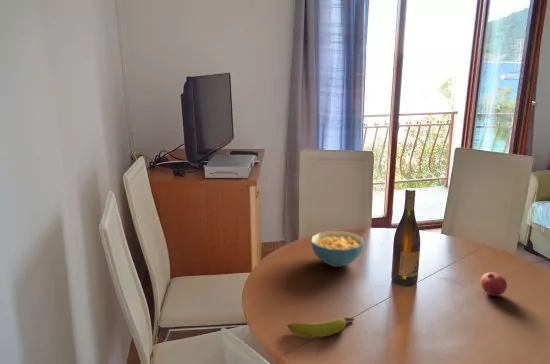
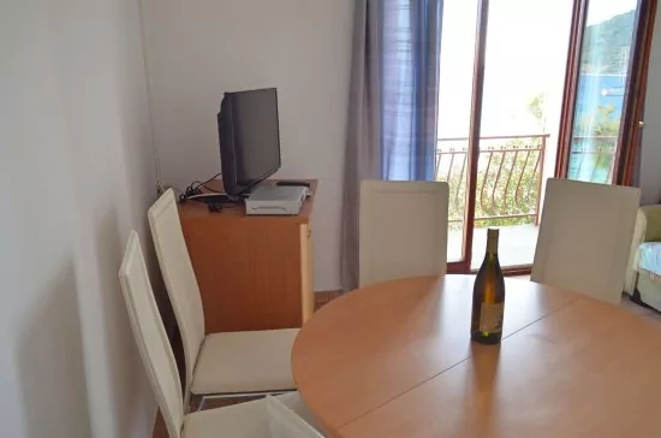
- banana [287,316,355,338]
- cereal bowl [310,230,365,268]
- pomegranate [479,271,508,297]
